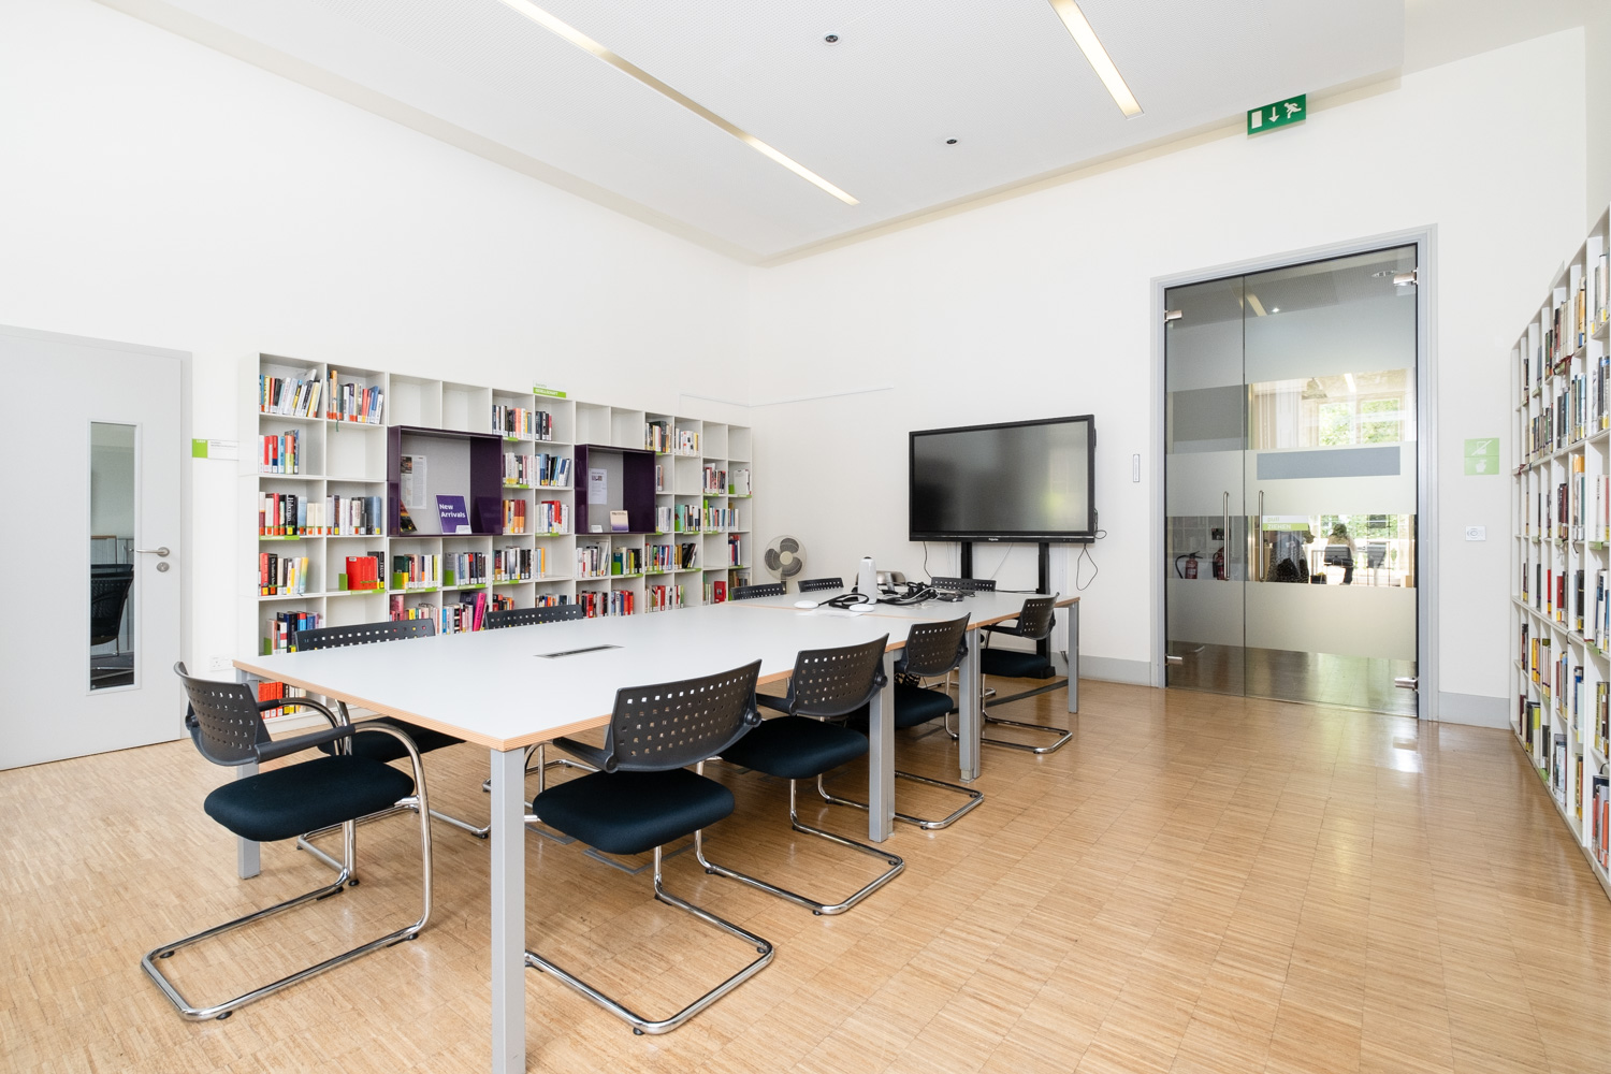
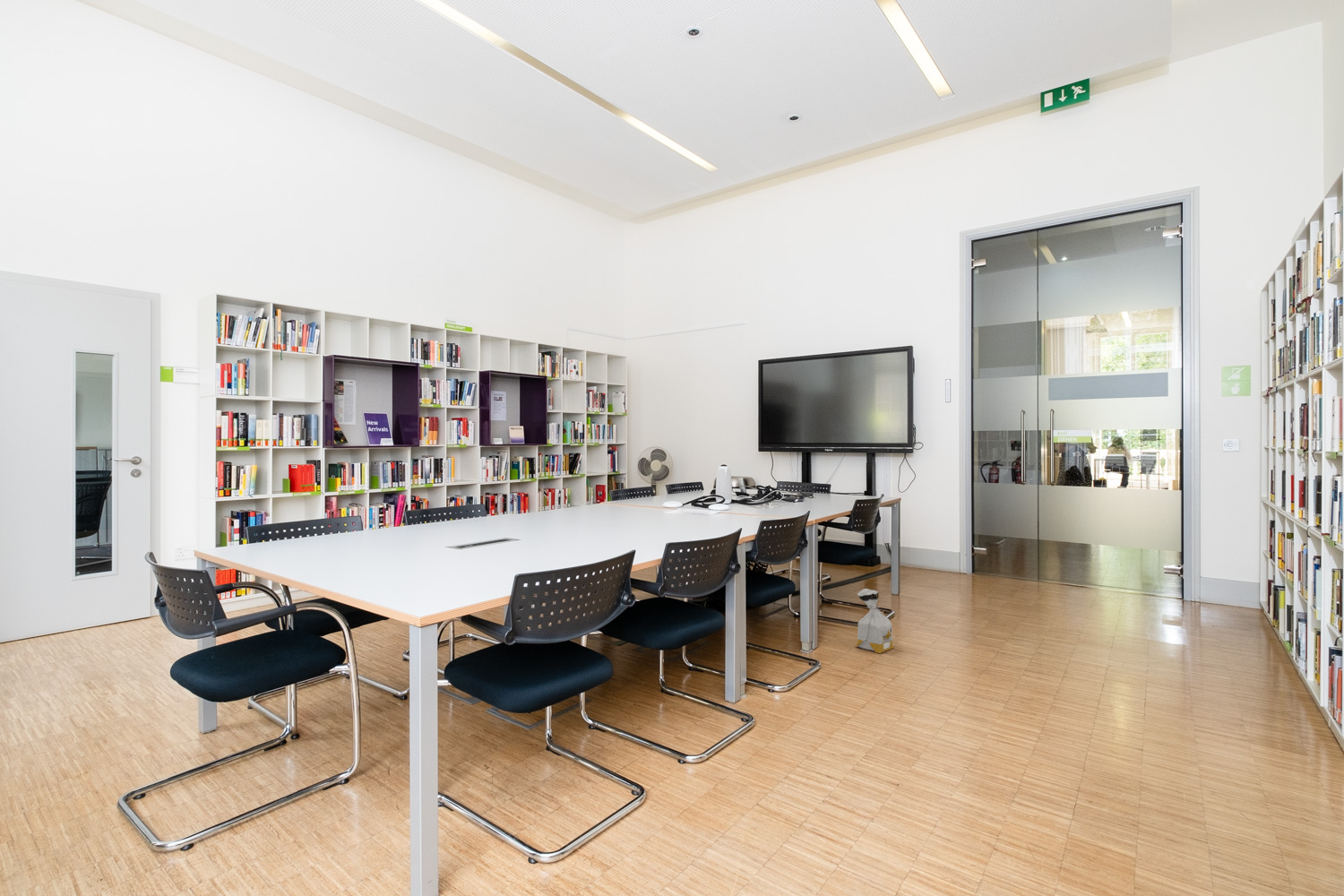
+ bag [855,588,895,654]
